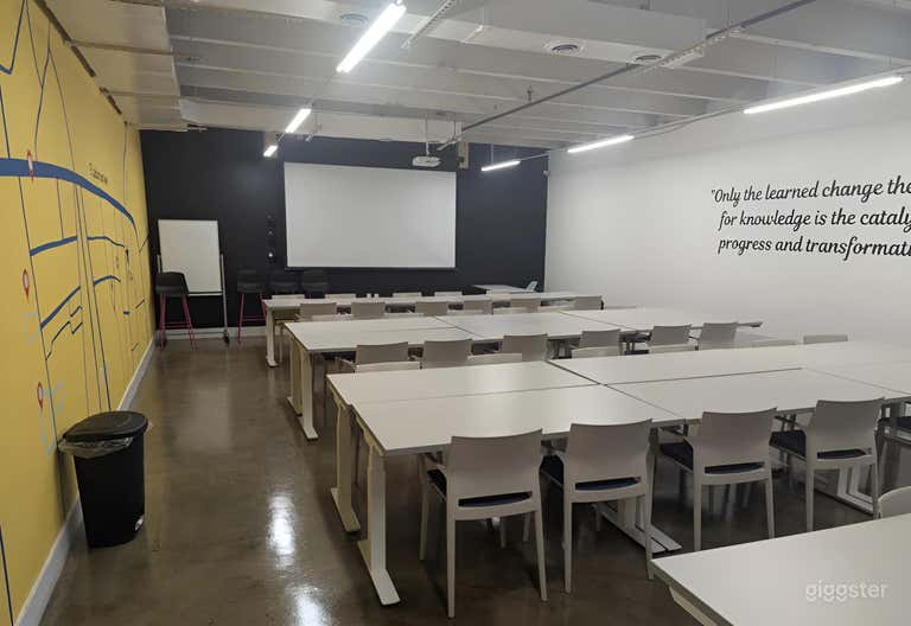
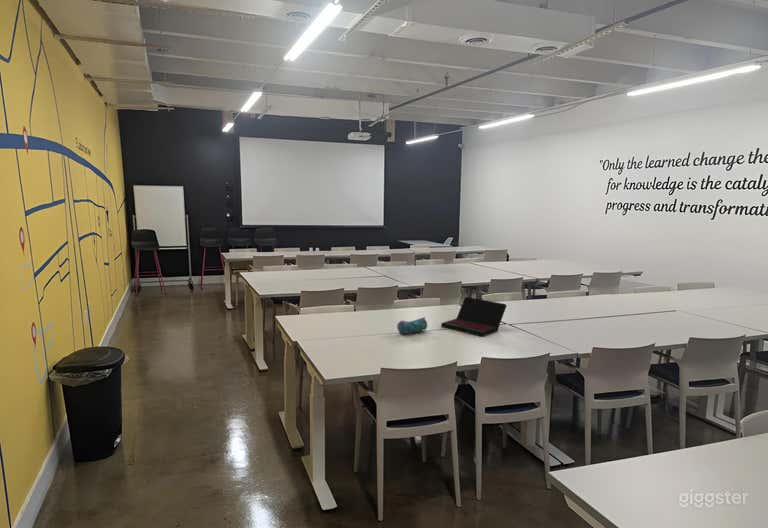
+ pencil case [396,316,428,335]
+ laptop [440,296,508,337]
